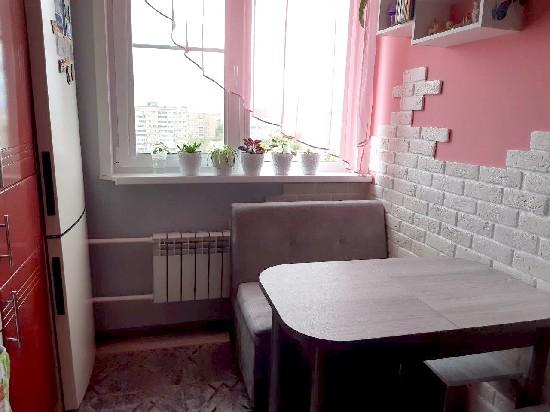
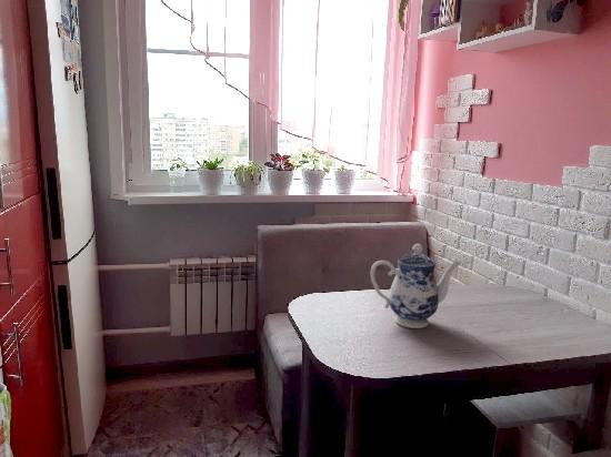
+ teapot [370,243,462,329]
